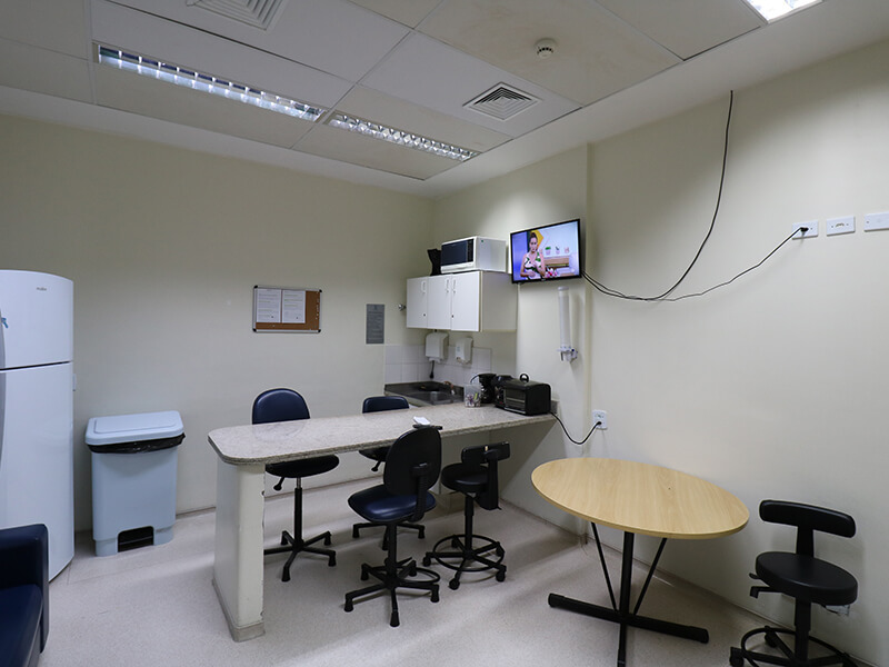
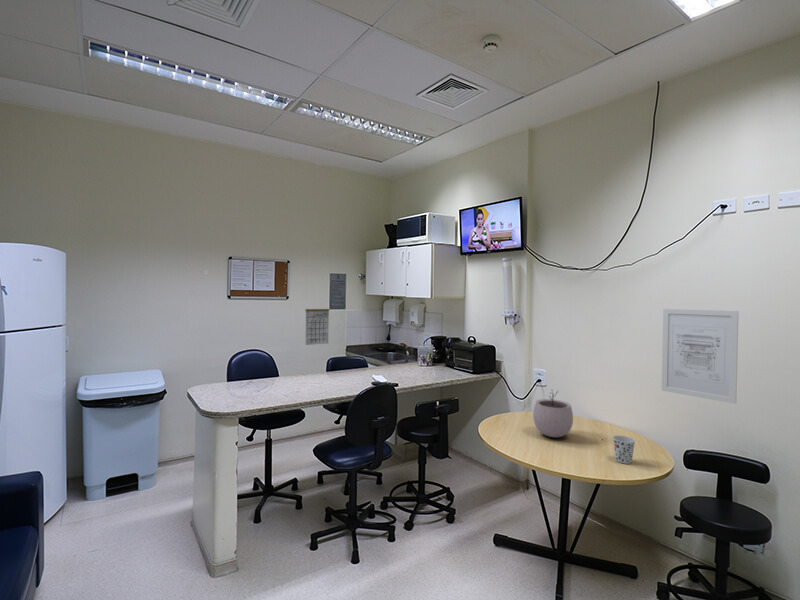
+ wall art [661,308,740,405]
+ cup [612,435,636,465]
+ plant pot [532,390,574,438]
+ calendar [305,302,330,346]
